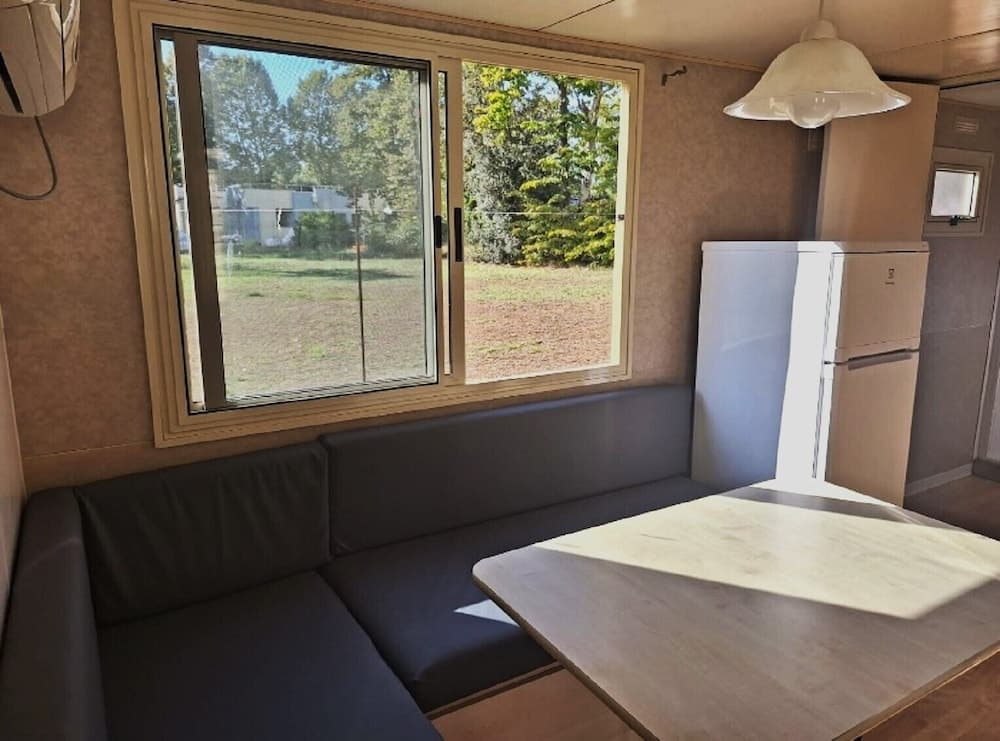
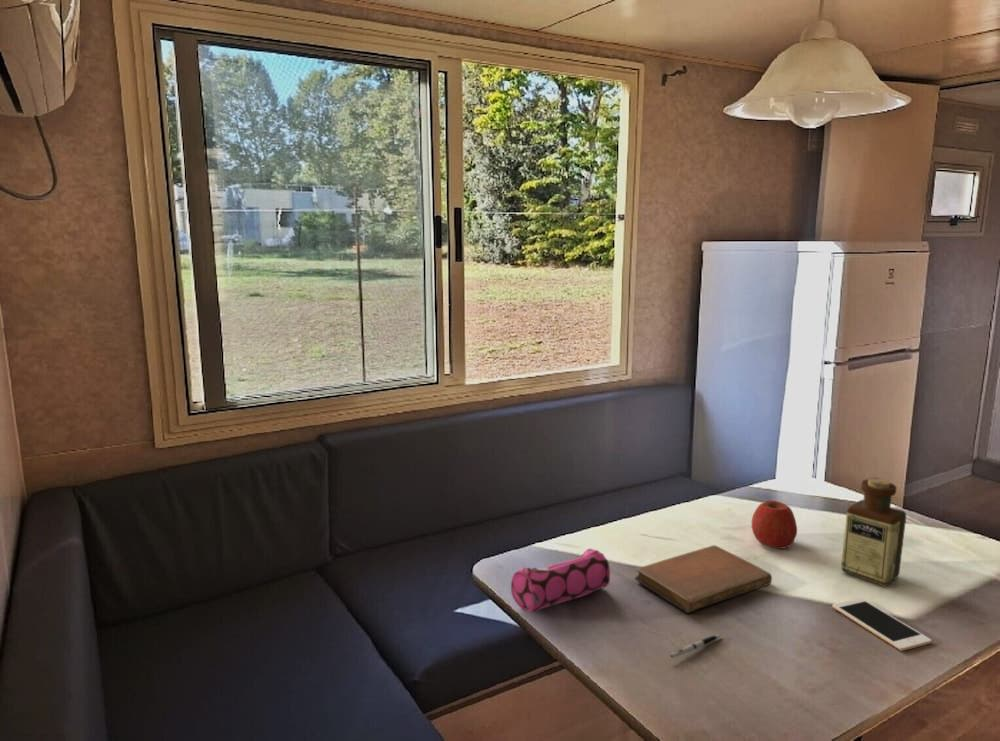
+ apple [751,499,798,550]
+ pencil case [510,548,611,614]
+ cell phone [832,597,933,652]
+ notebook [634,544,773,614]
+ pen [669,633,722,659]
+ bottle [840,476,907,587]
